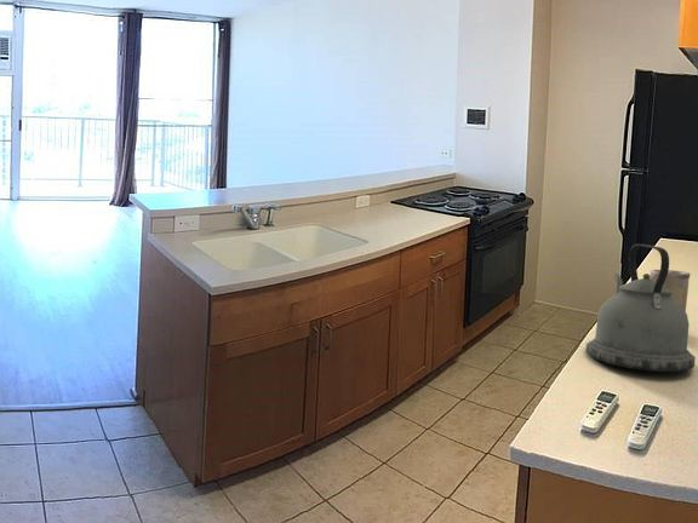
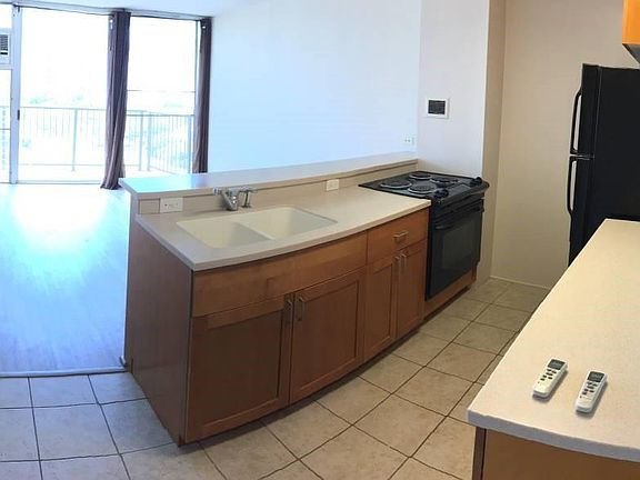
- mug [650,269,692,312]
- kettle [584,243,697,373]
